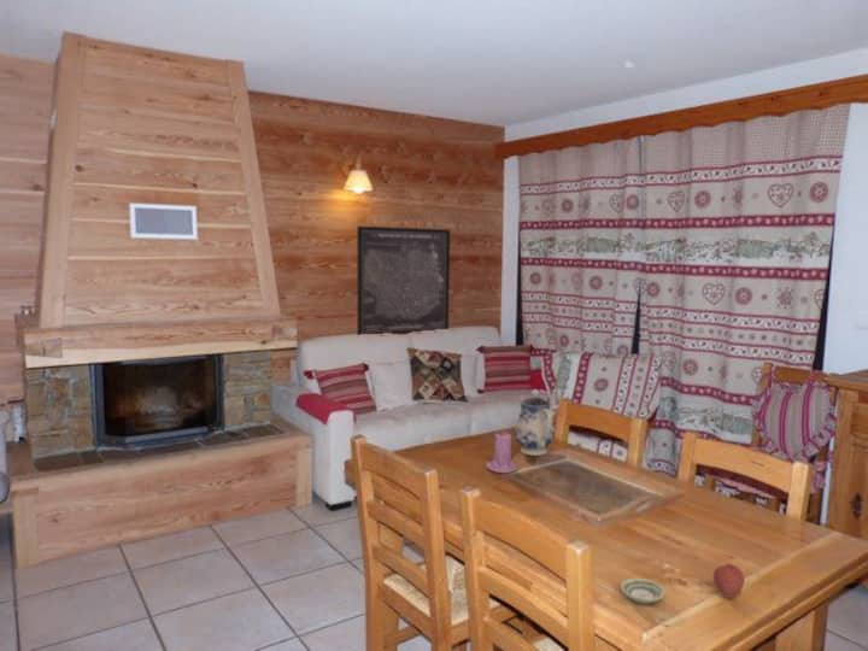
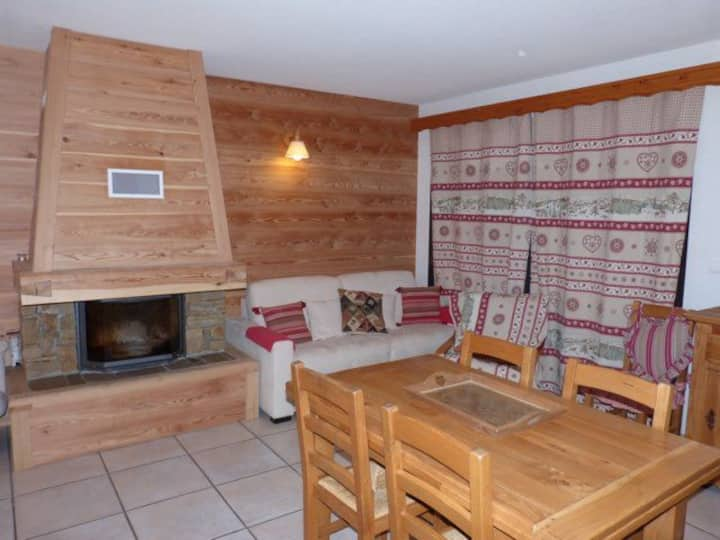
- candle [485,427,517,474]
- wall art [356,225,451,336]
- saucer [620,577,667,605]
- teapot [514,388,555,457]
- fruit [712,562,746,599]
